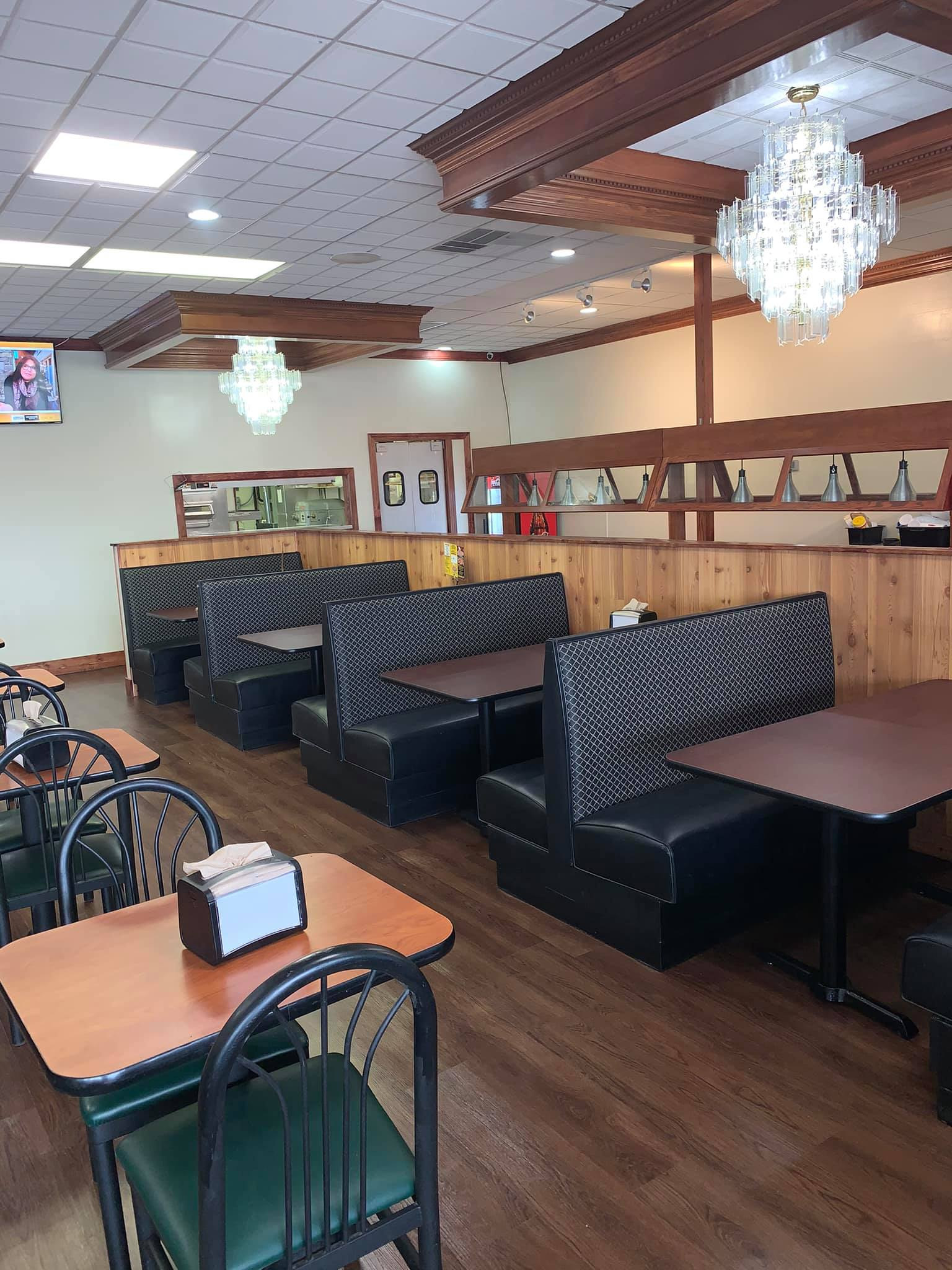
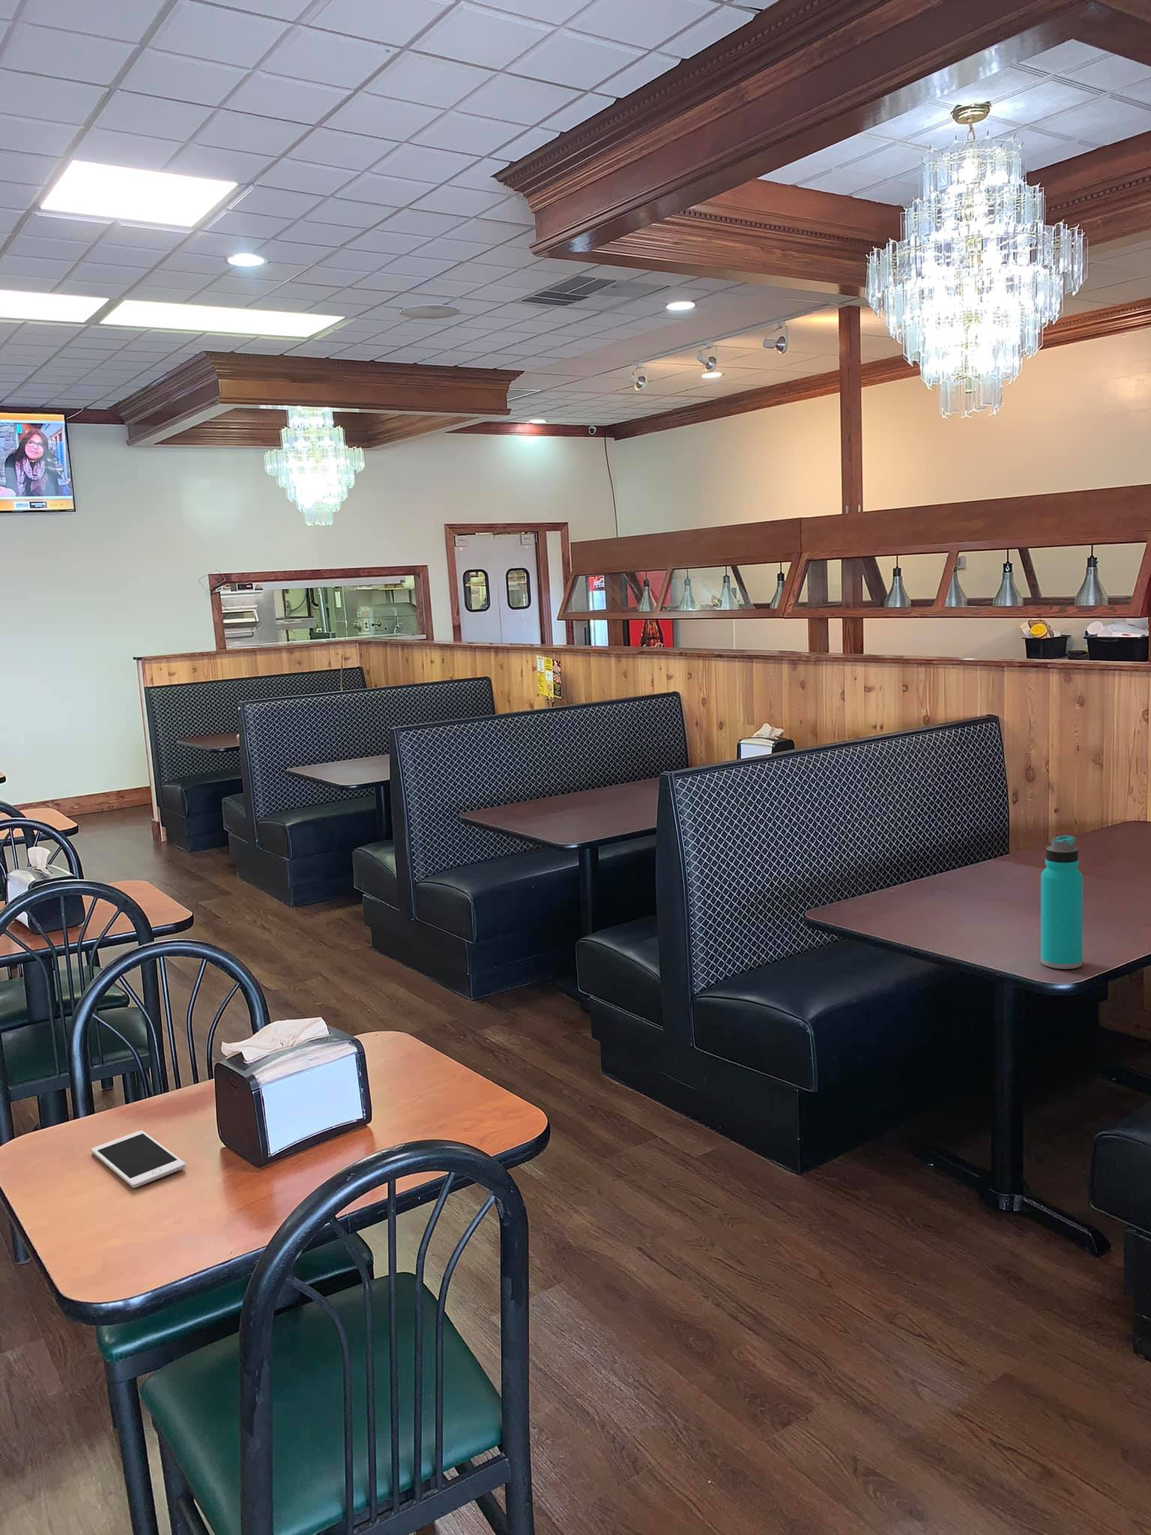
+ water bottle [1040,834,1083,969]
+ cell phone [91,1130,186,1189]
